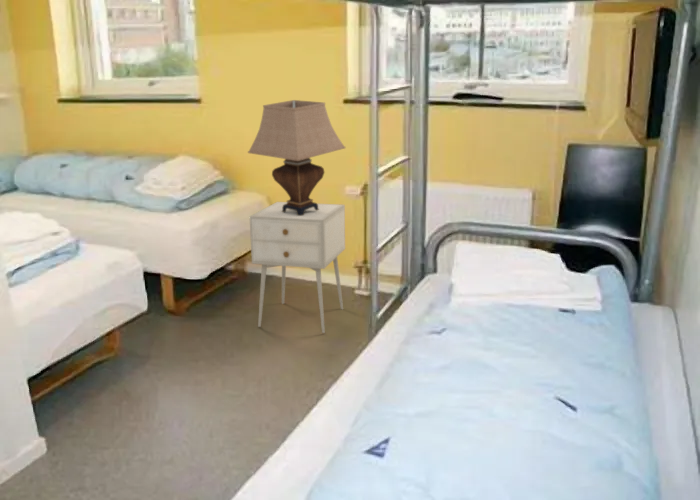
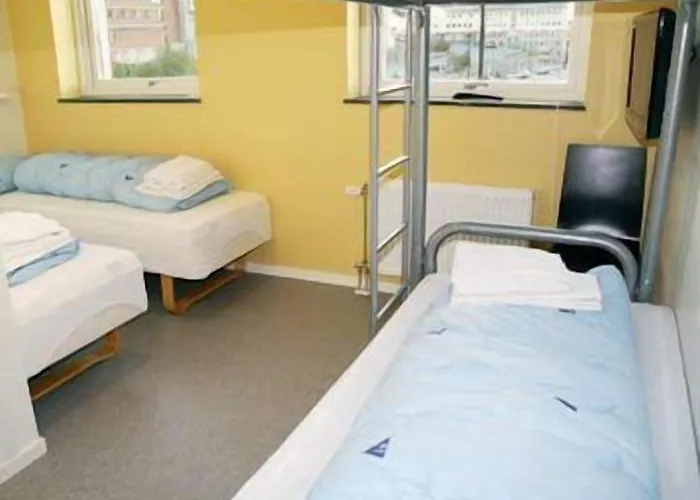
- table lamp [247,99,346,216]
- nightstand [249,201,346,334]
